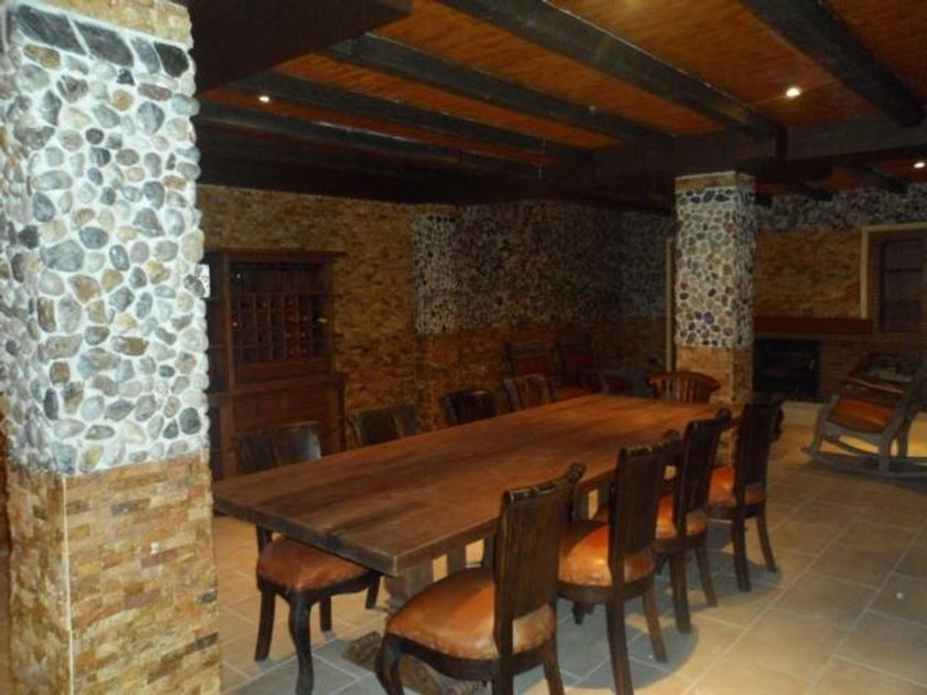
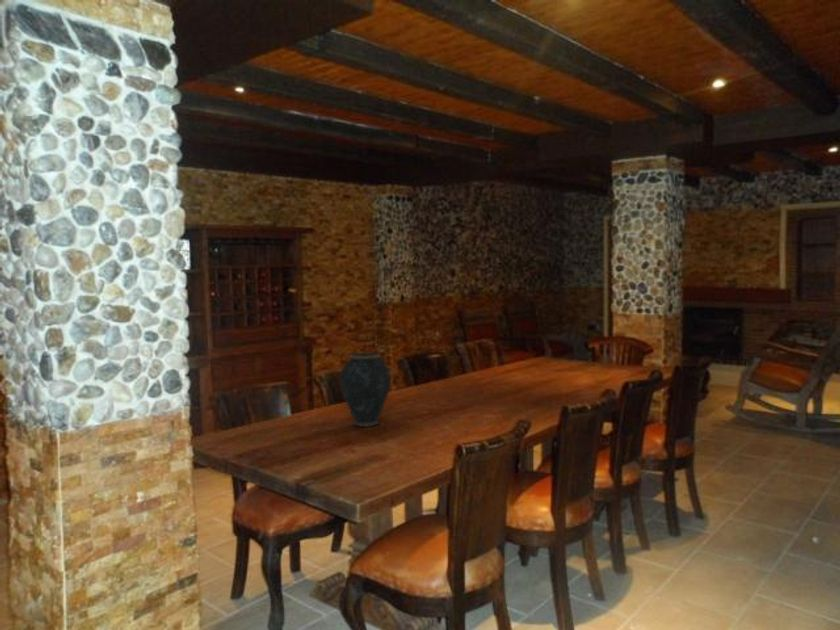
+ vase [339,352,392,428]
